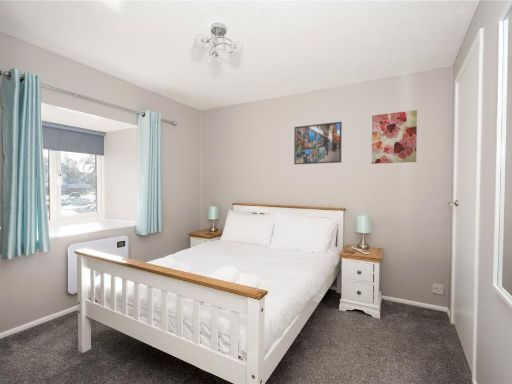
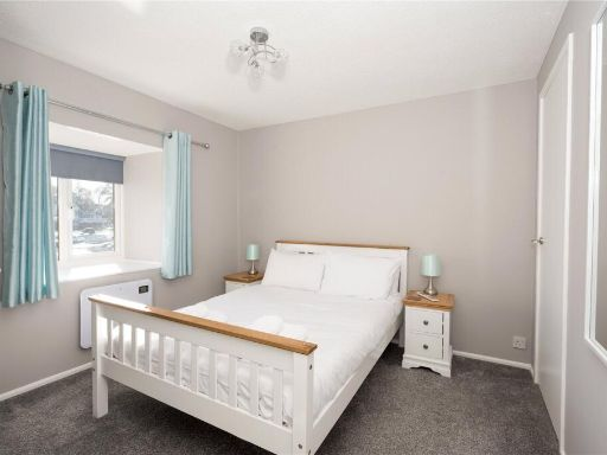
- wall art [371,109,418,165]
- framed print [293,121,343,165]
